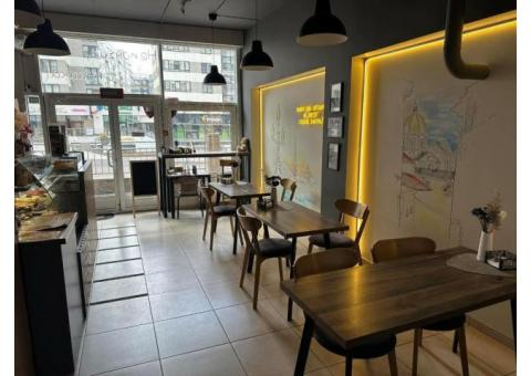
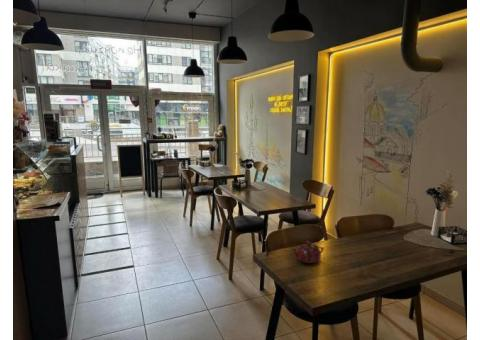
+ teapot [291,240,325,264]
